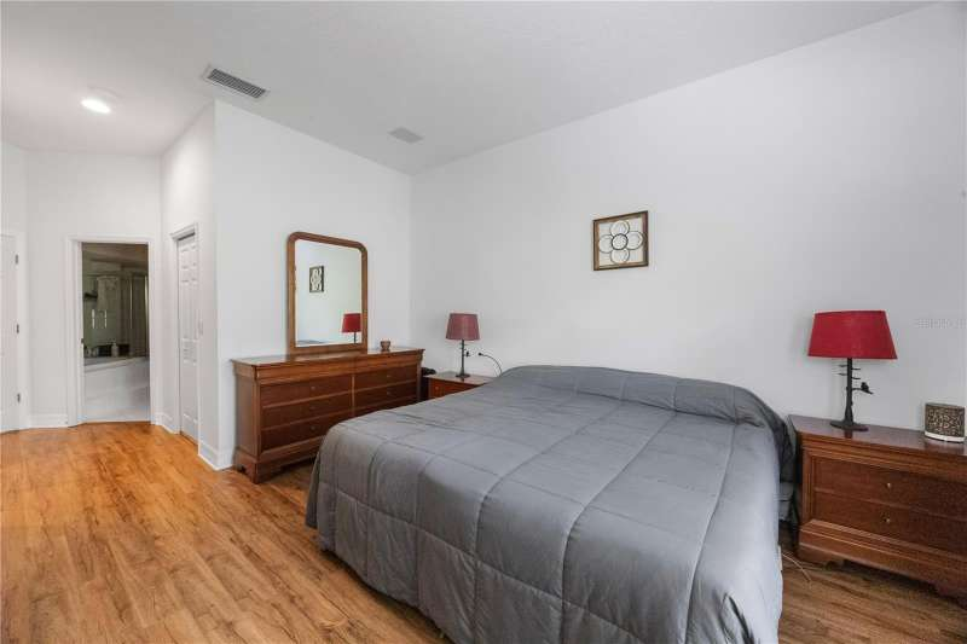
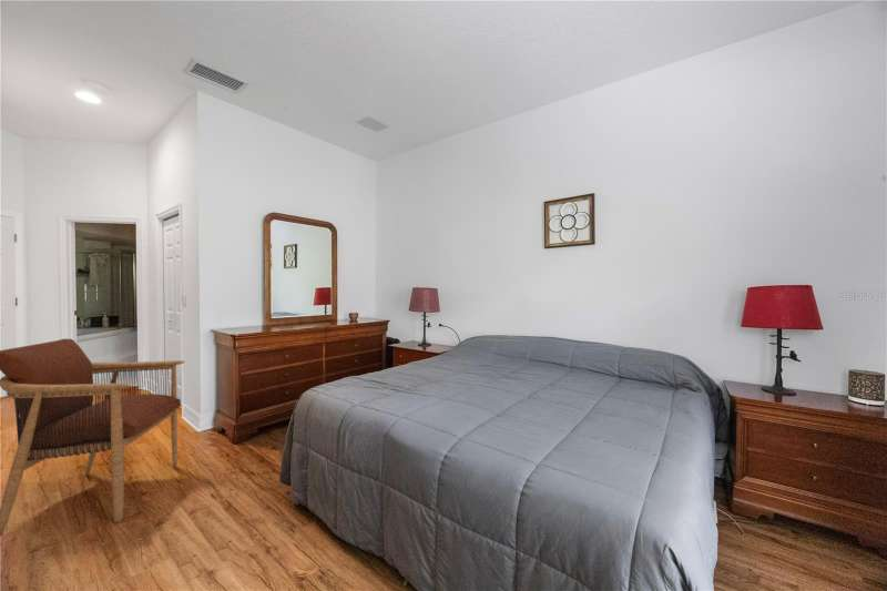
+ armchair [0,338,186,537]
